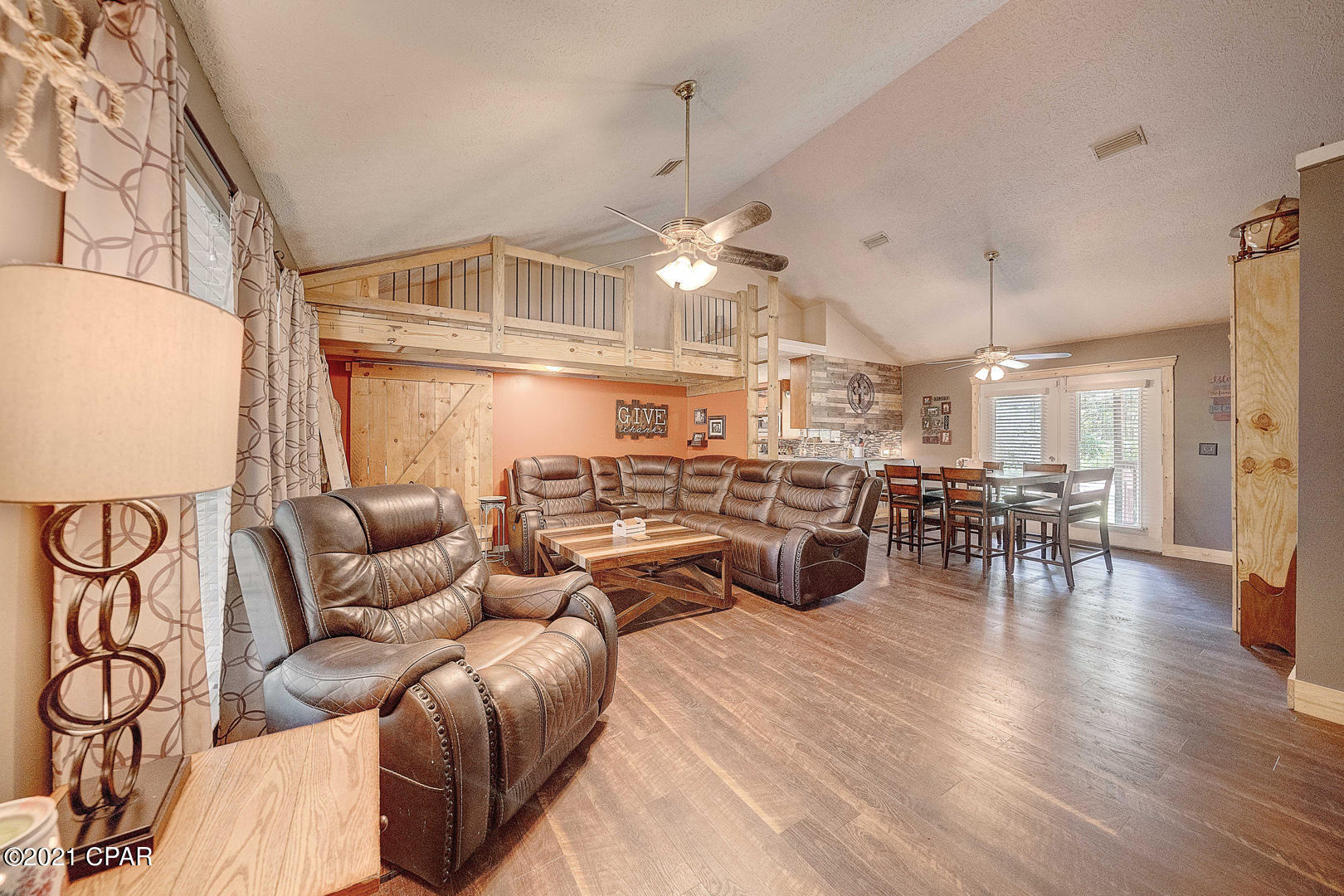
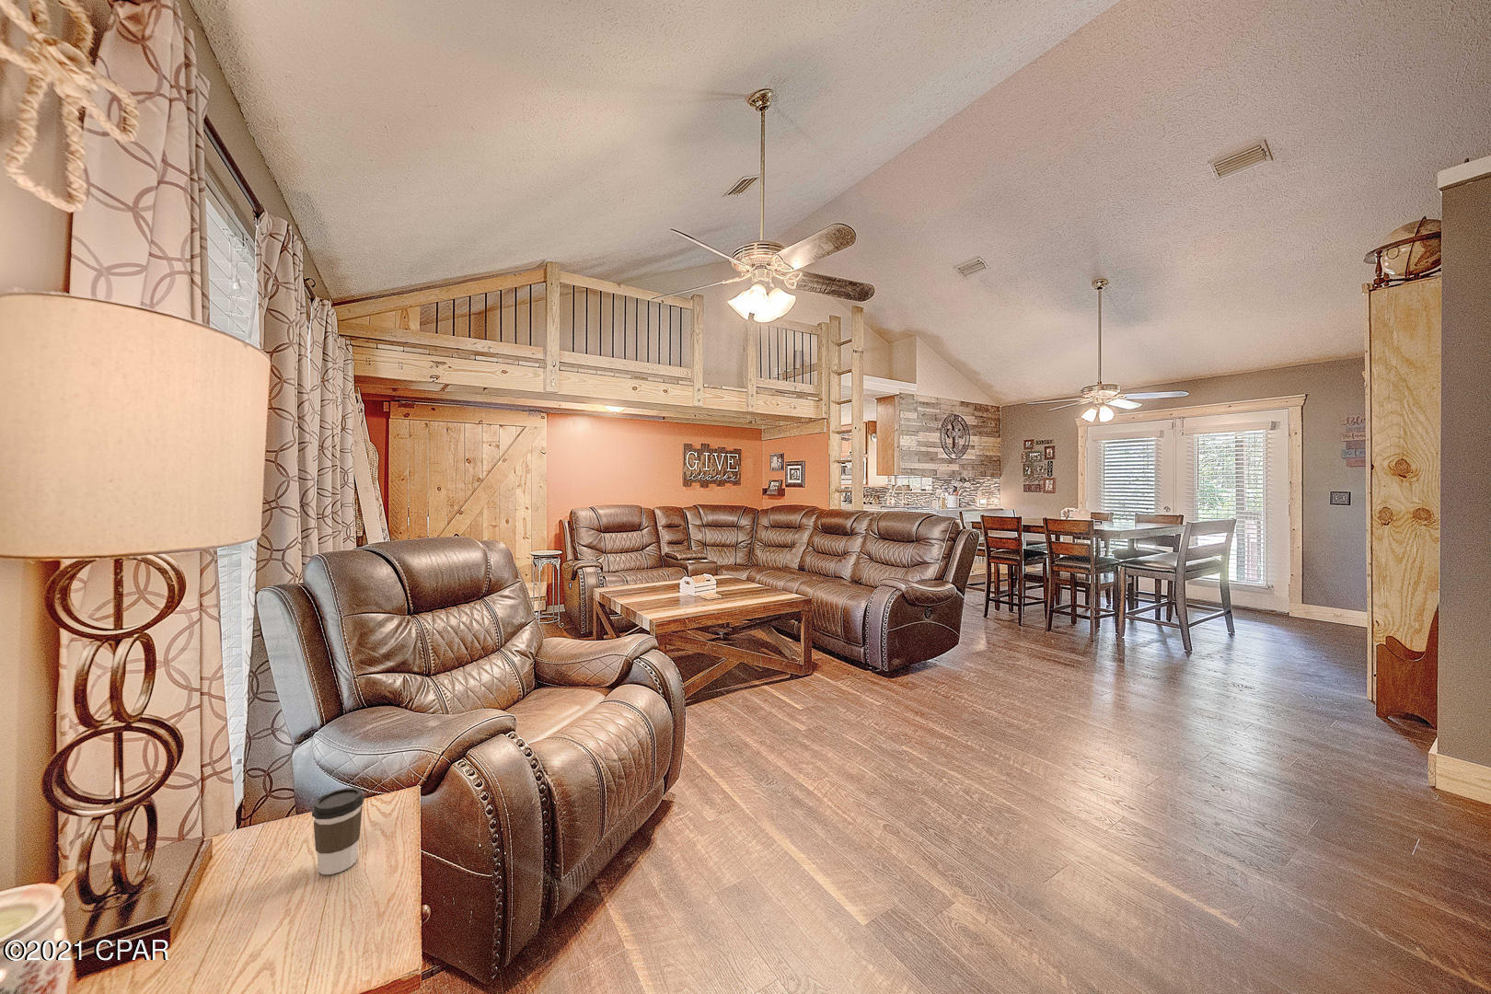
+ coffee cup [311,787,365,875]
